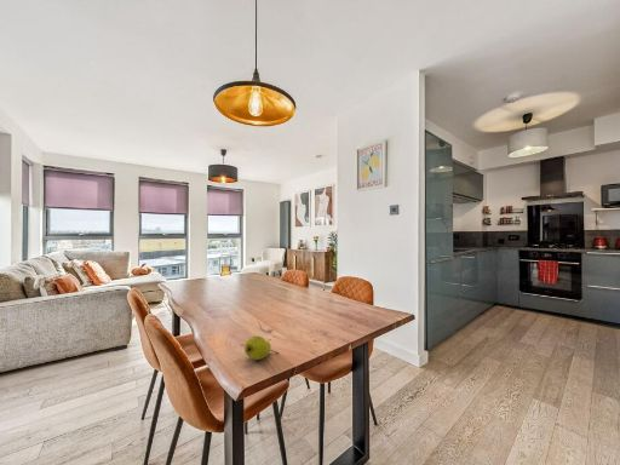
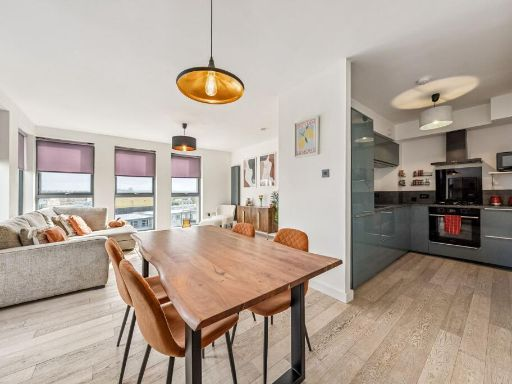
- fruit [243,334,280,361]
